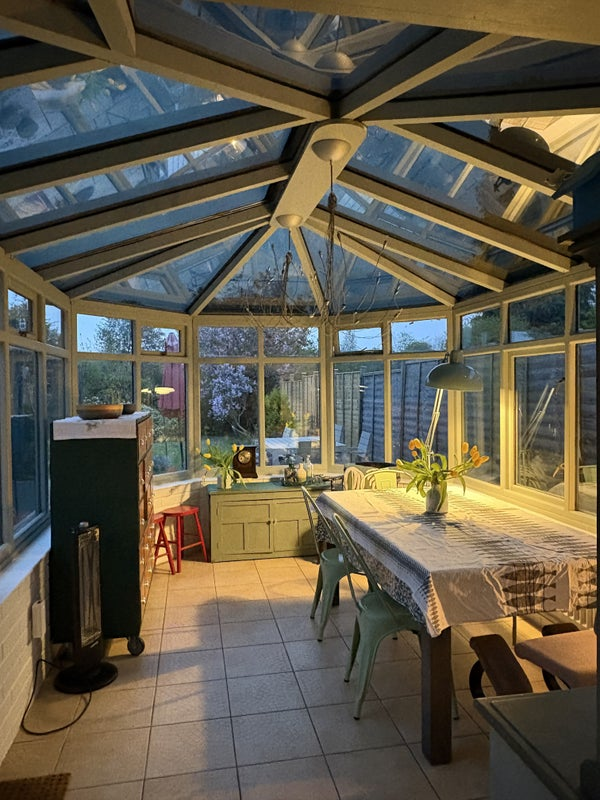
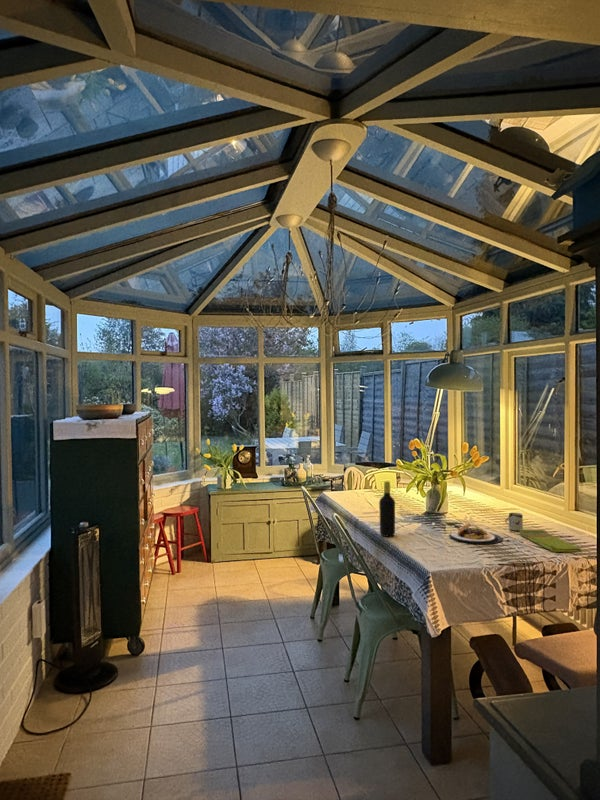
+ dish towel [518,528,582,553]
+ bottle [378,480,396,537]
+ cup [504,512,524,532]
+ plate [449,523,503,545]
